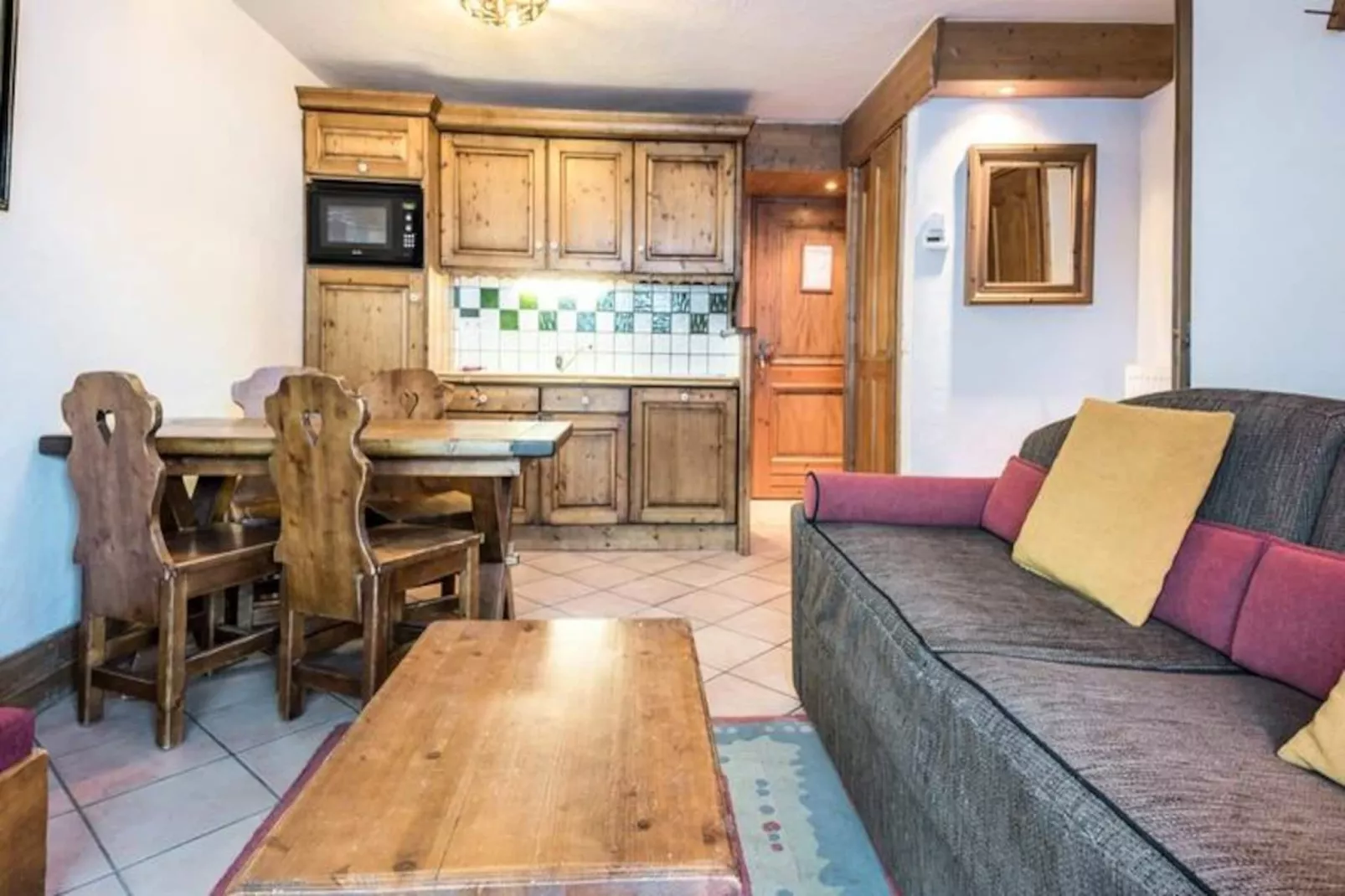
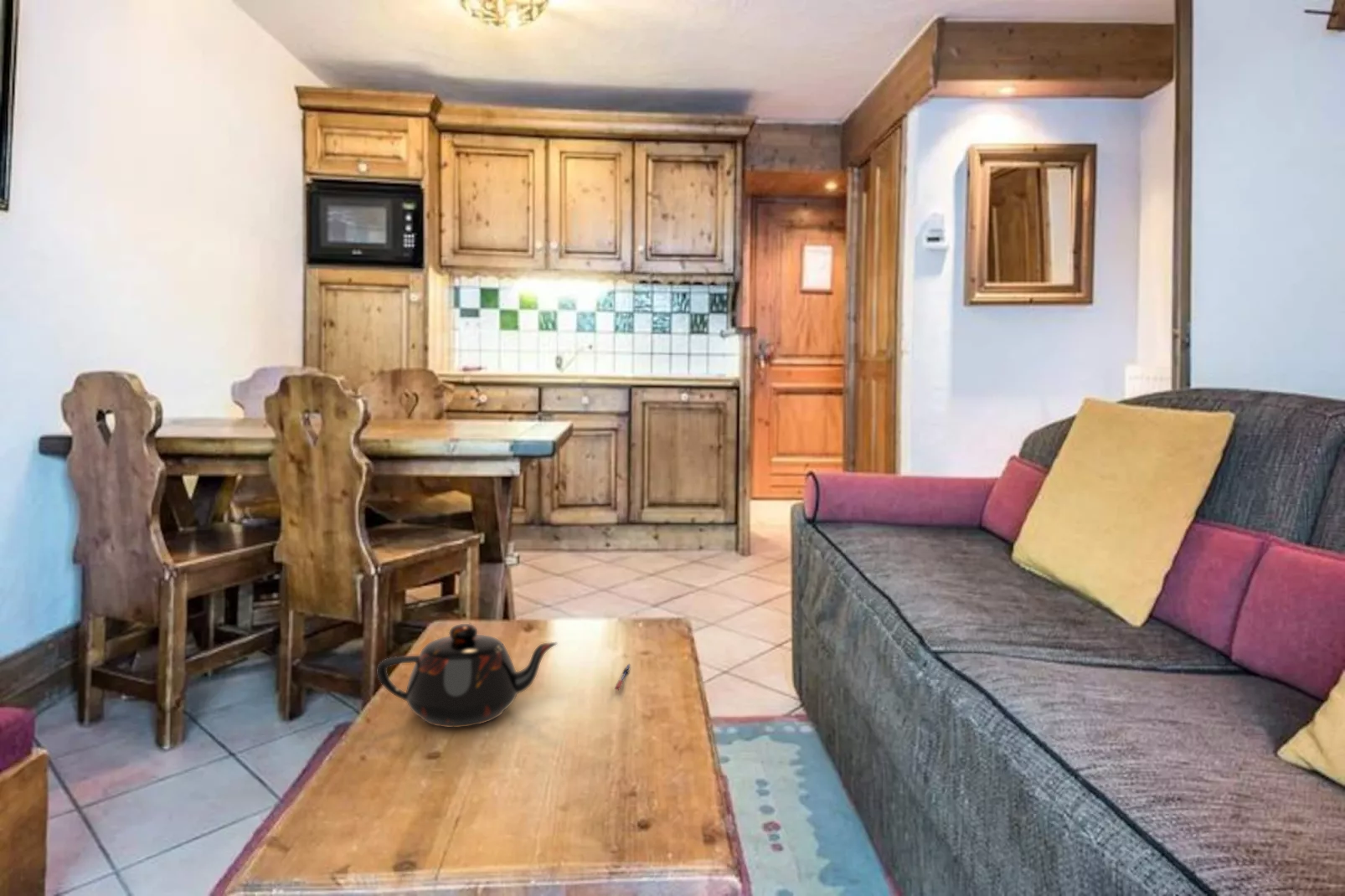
+ teapot [377,623,559,729]
+ pen [613,663,632,692]
